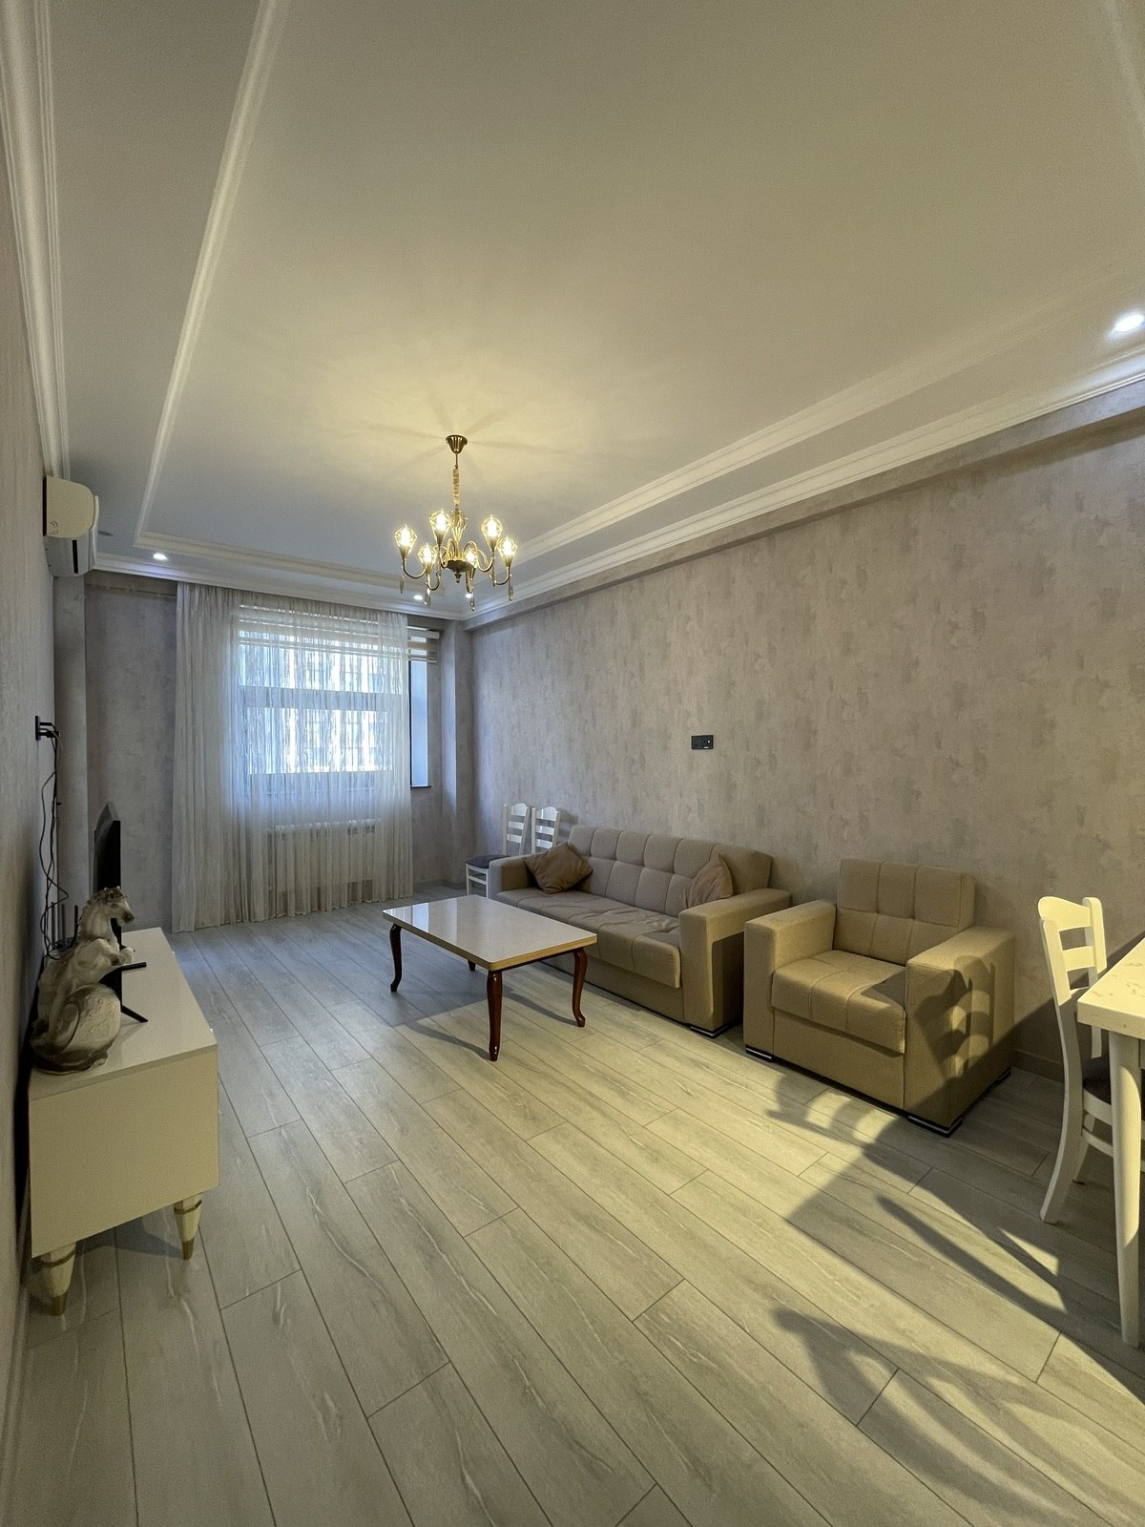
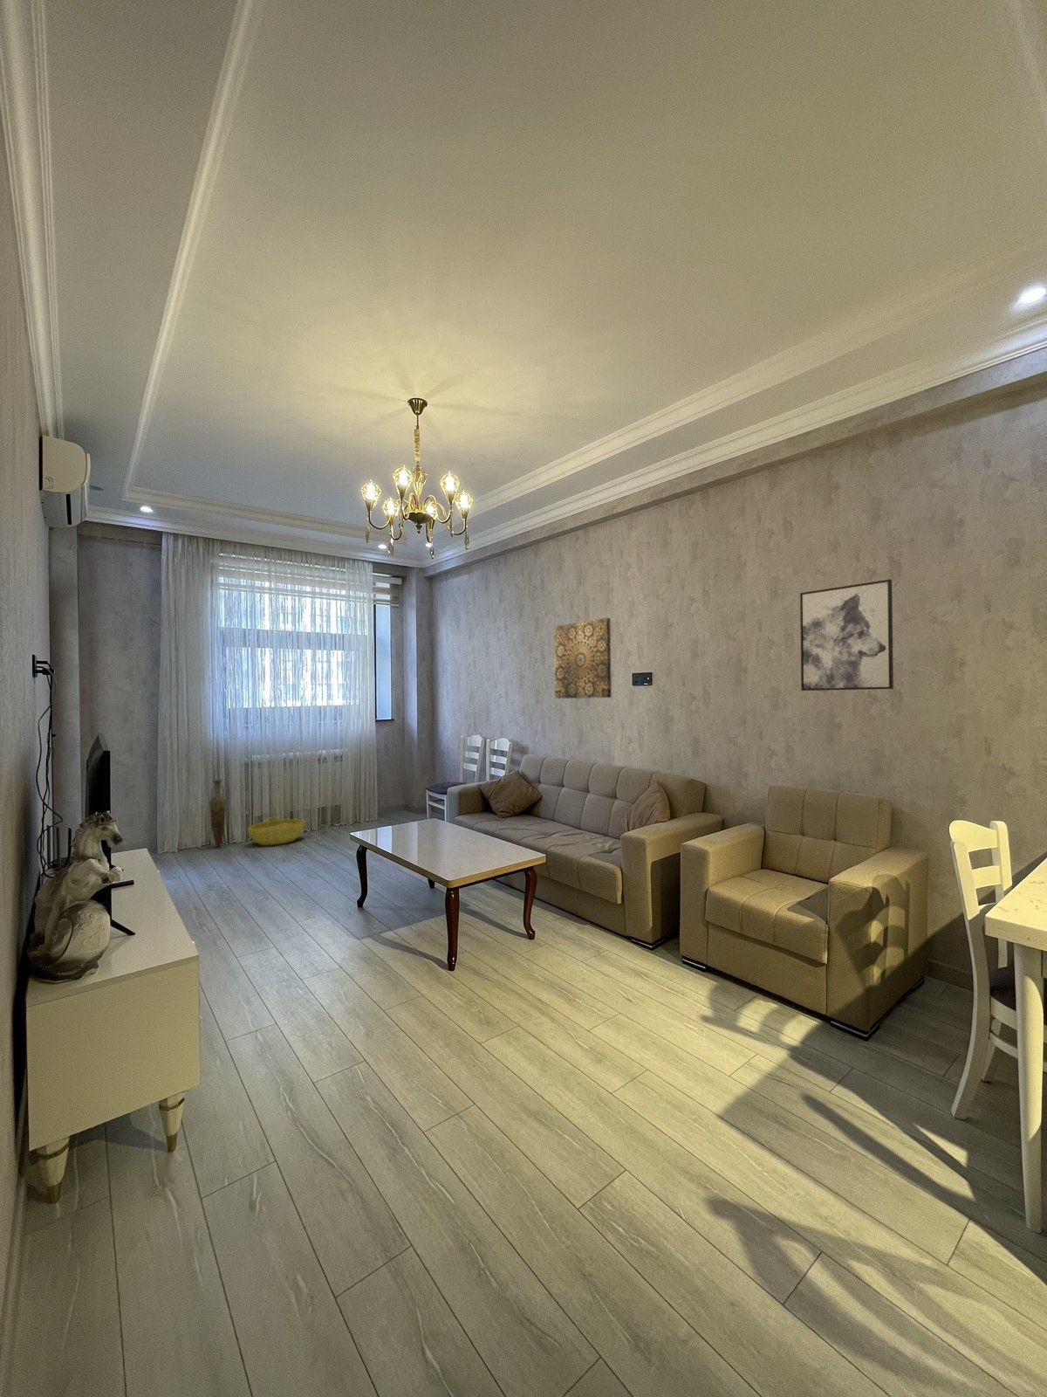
+ vase [209,779,227,849]
+ wall art [553,617,613,700]
+ wall art [800,579,894,692]
+ basket [247,816,306,846]
